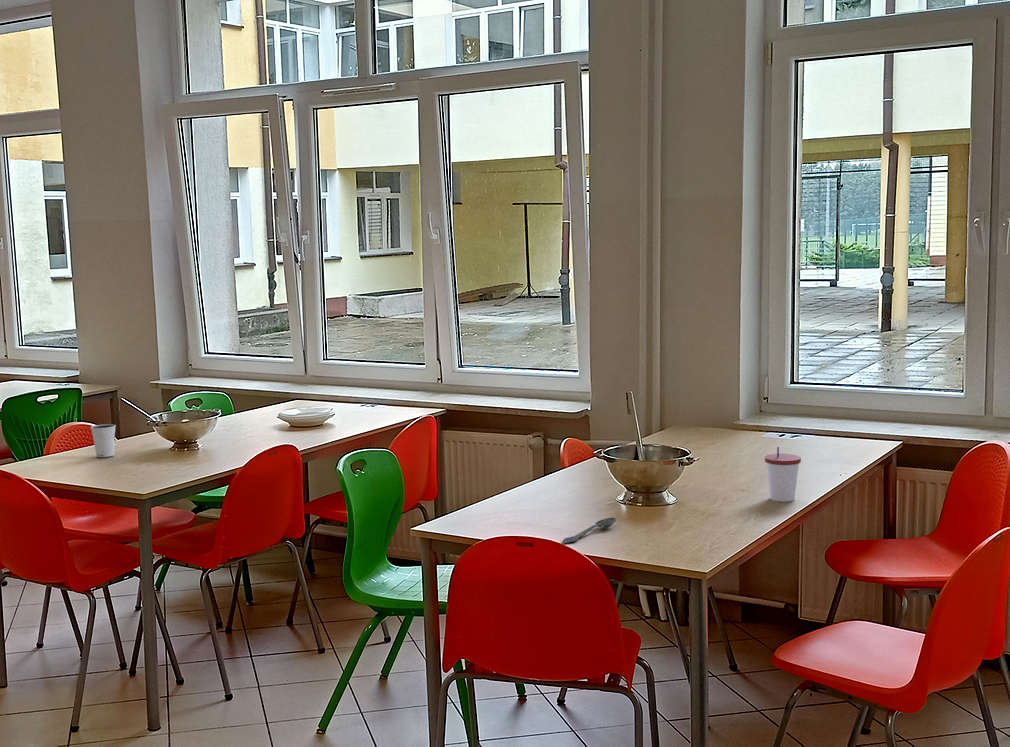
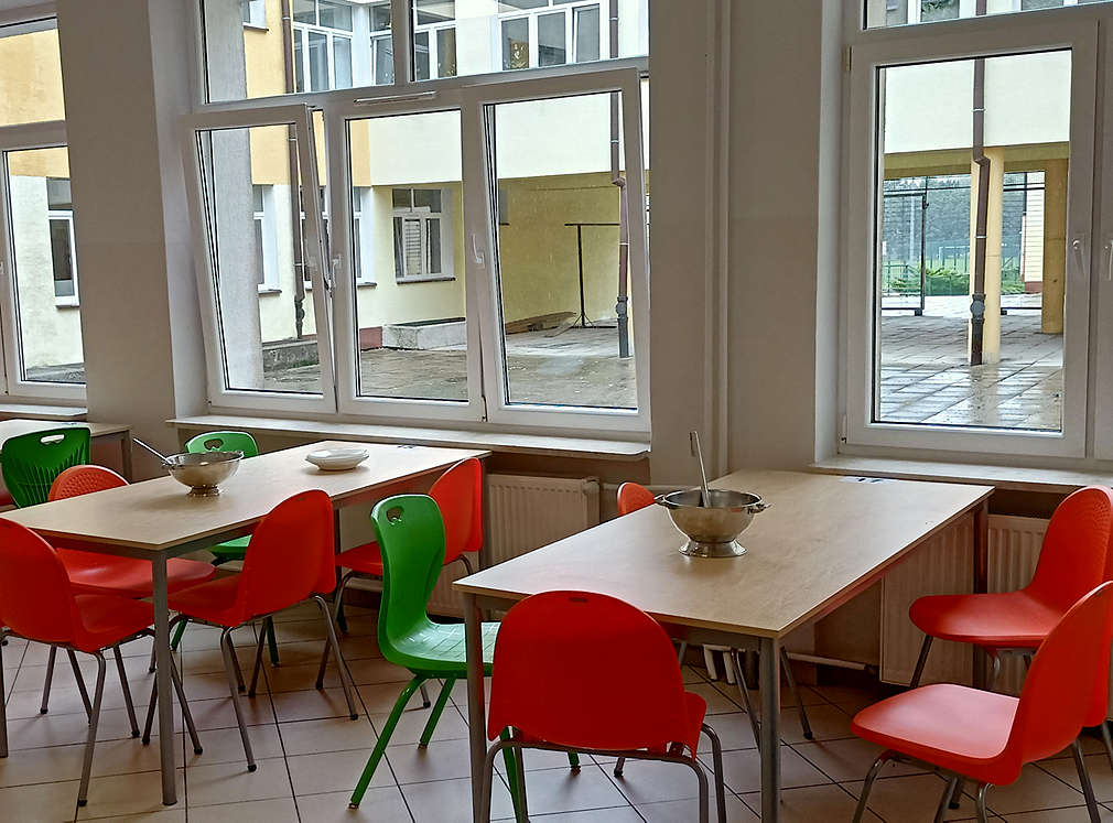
- dixie cup [90,423,117,458]
- cup [764,446,802,503]
- spoon [561,517,617,545]
